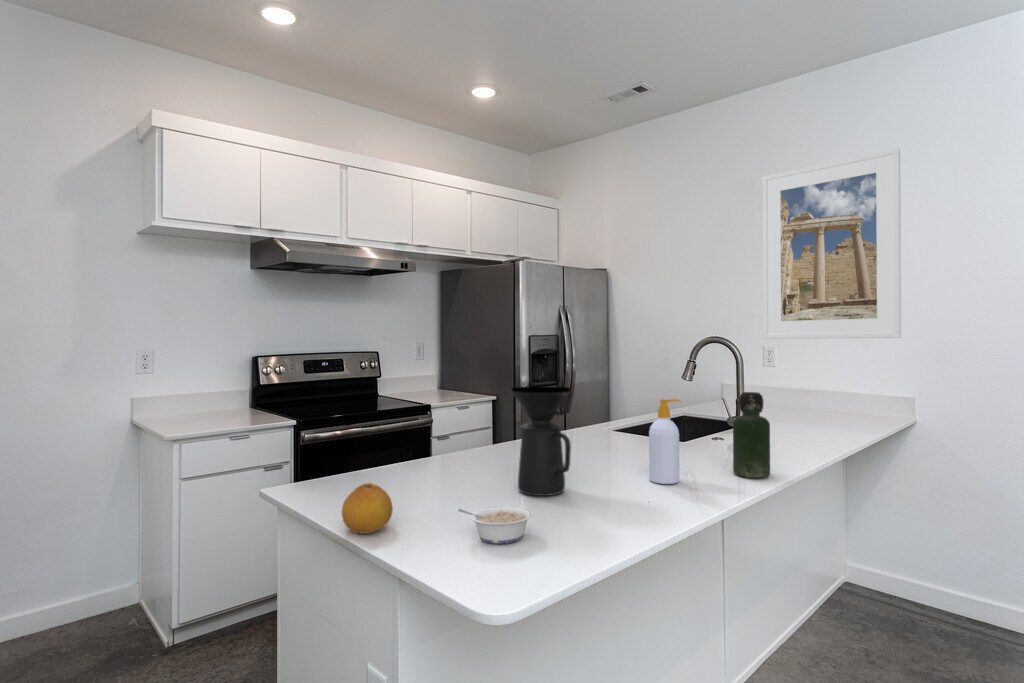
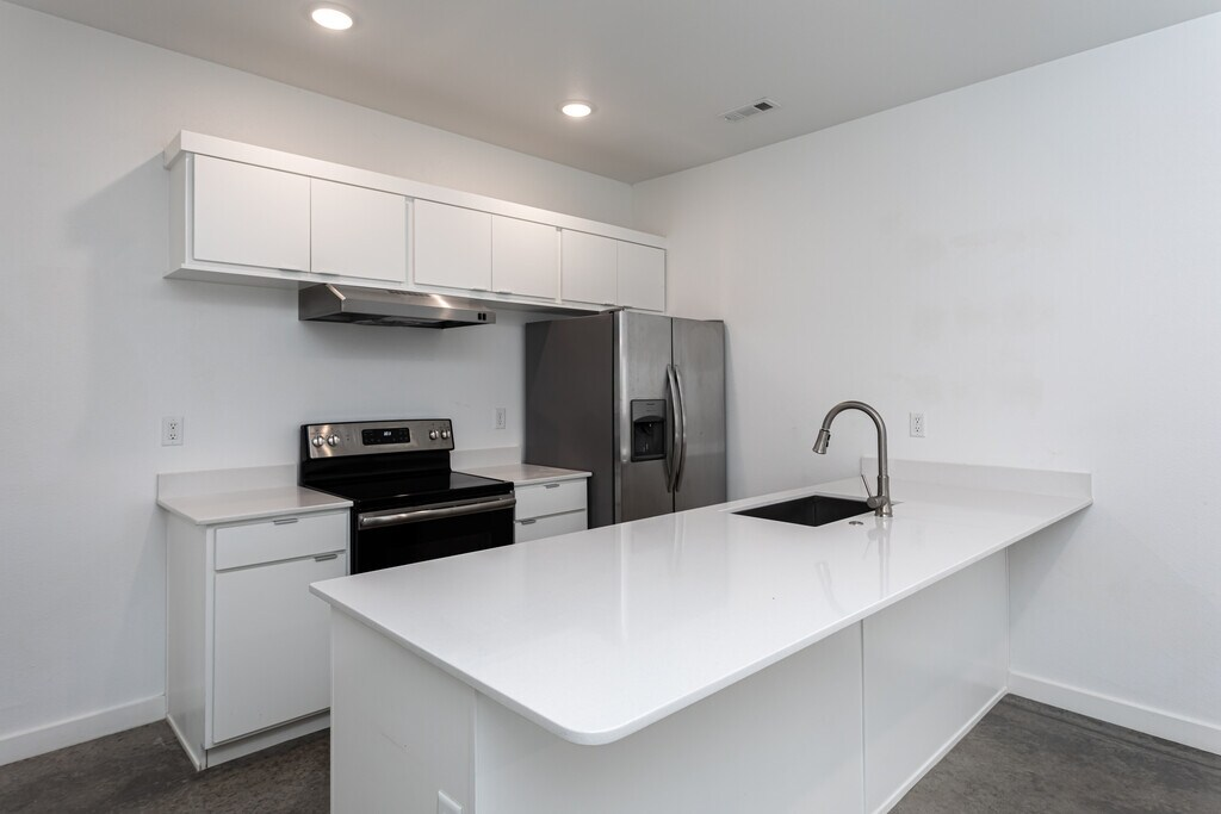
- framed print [761,147,902,340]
- legume [457,505,534,544]
- coffee maker [510,385,573,497]
- bottle [732,391,771,479]
- fruit [341,482,394,535]
- soap bottle [648,398,682,485]
